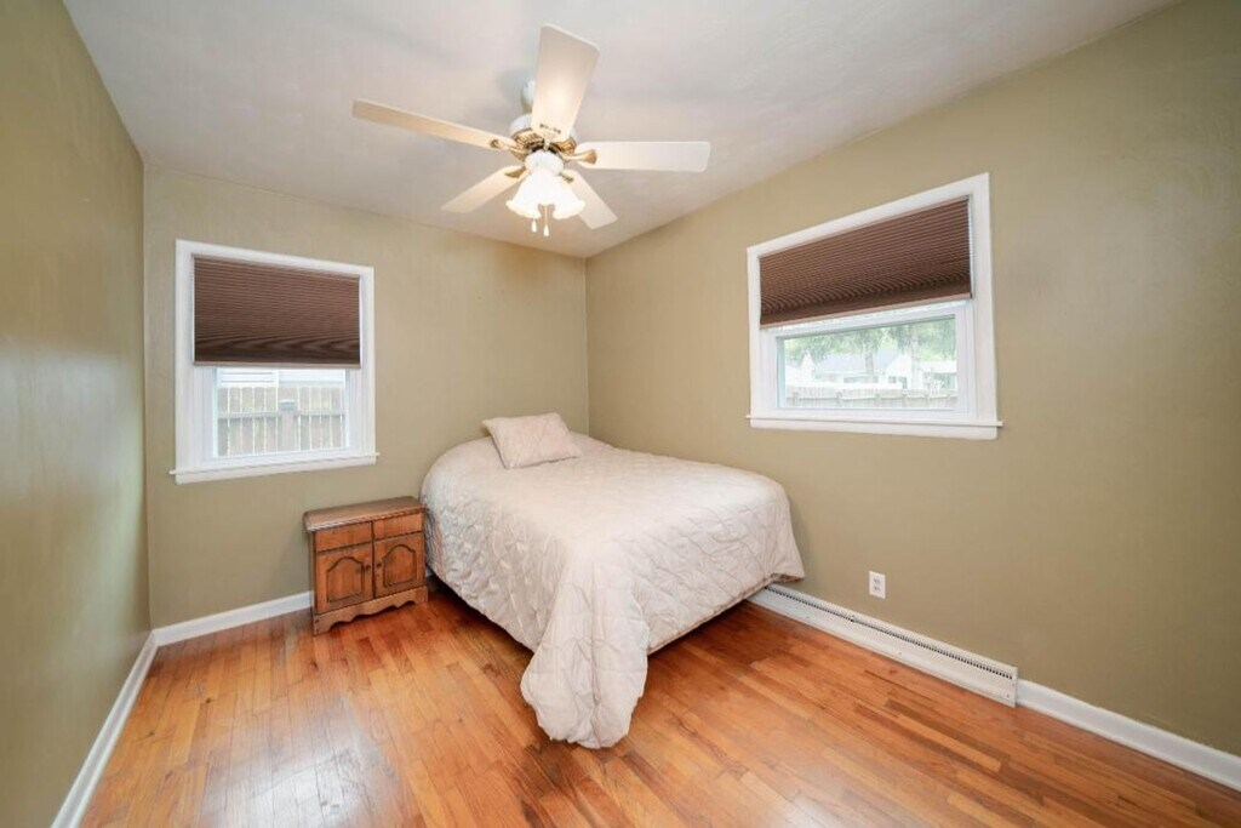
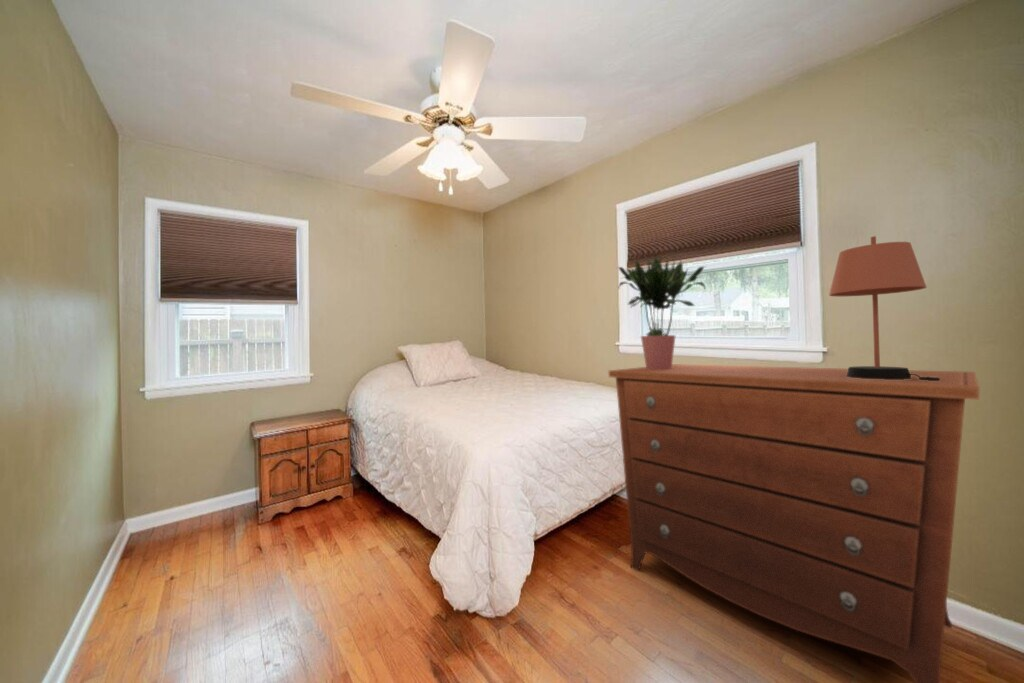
+ potted plant [616,255,707,370]
+ dresser [607,363,980,683]
+ table lamp [828,235,940,381]
